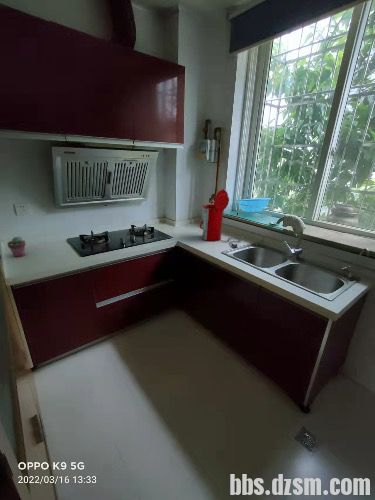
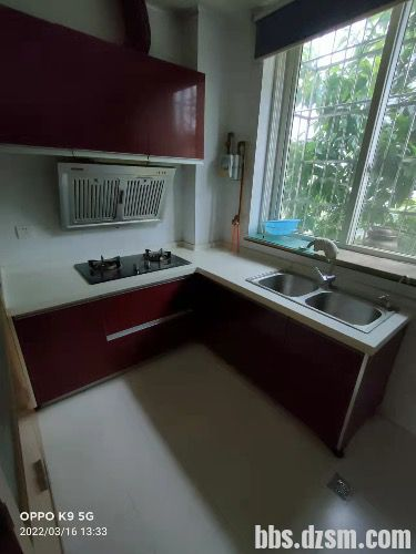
- potted succulent [6,236,27,258]
- coffee maker [199,188,242,249]
